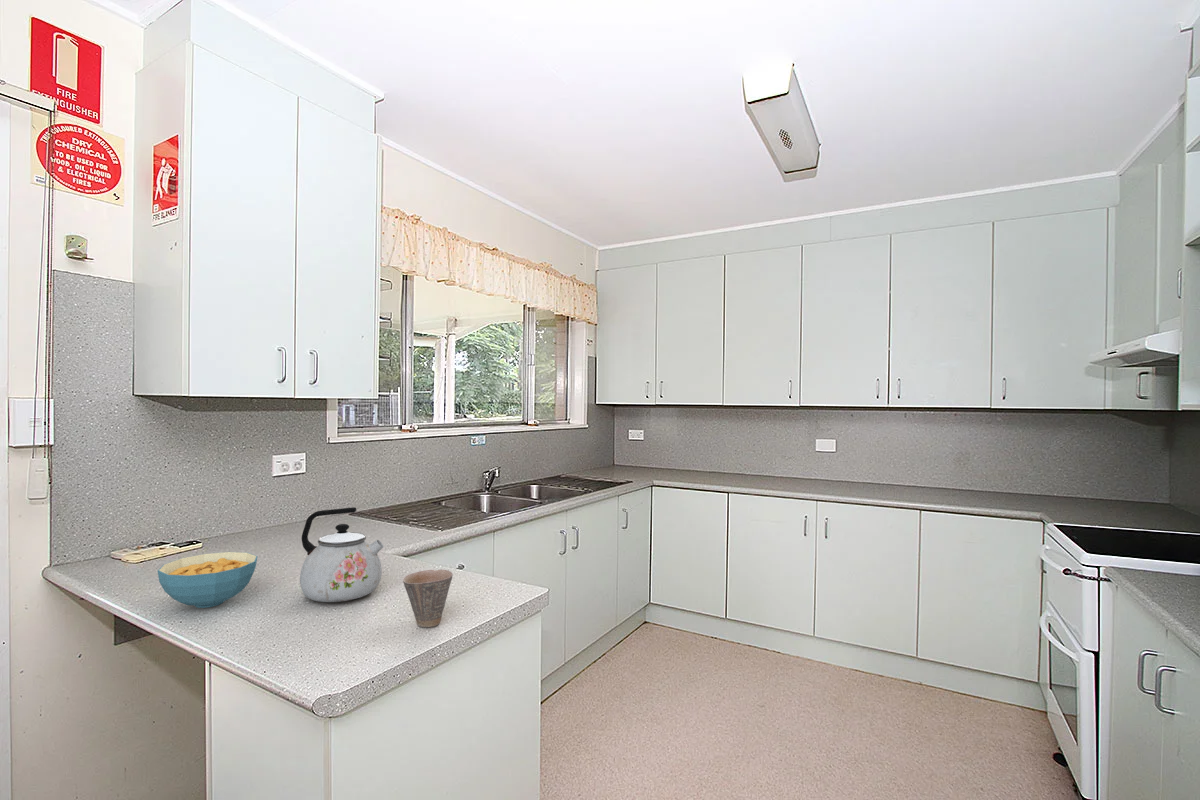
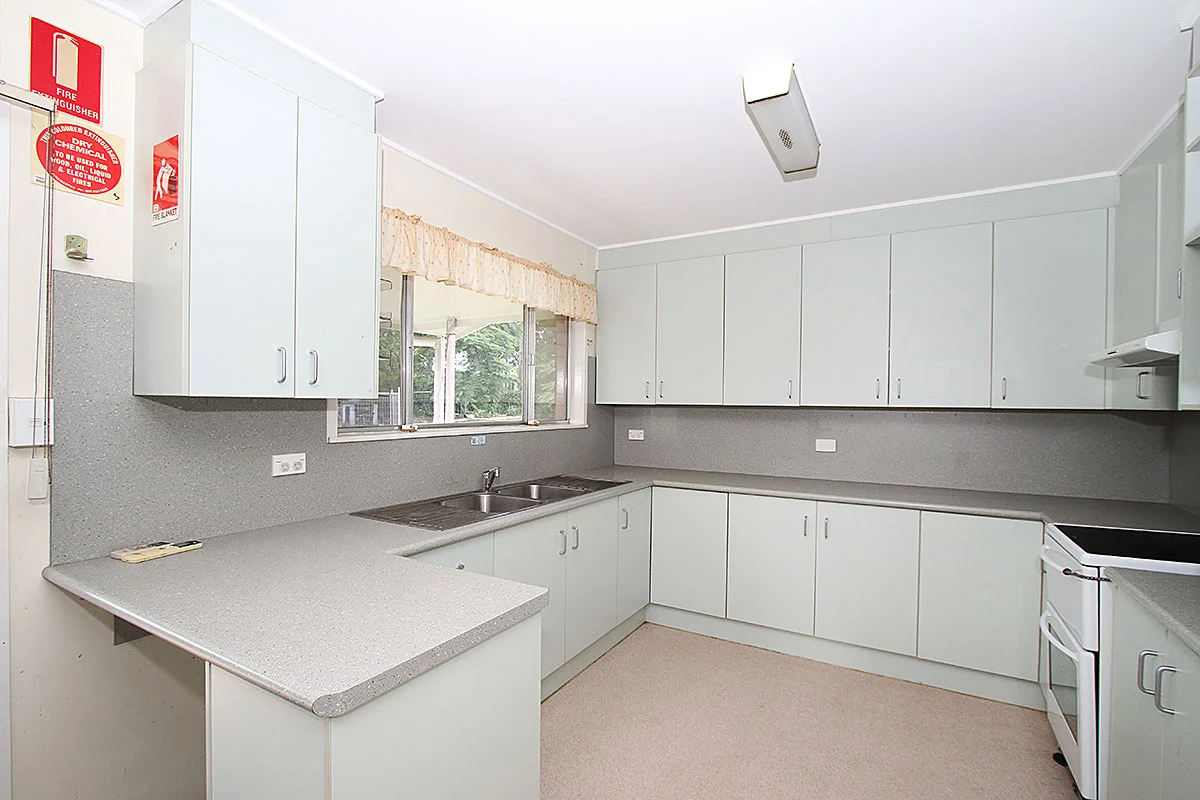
- kettle [299,506,385,603]
- cereal bowl [157,551,258,609]
- cup [402,568,454,628]
